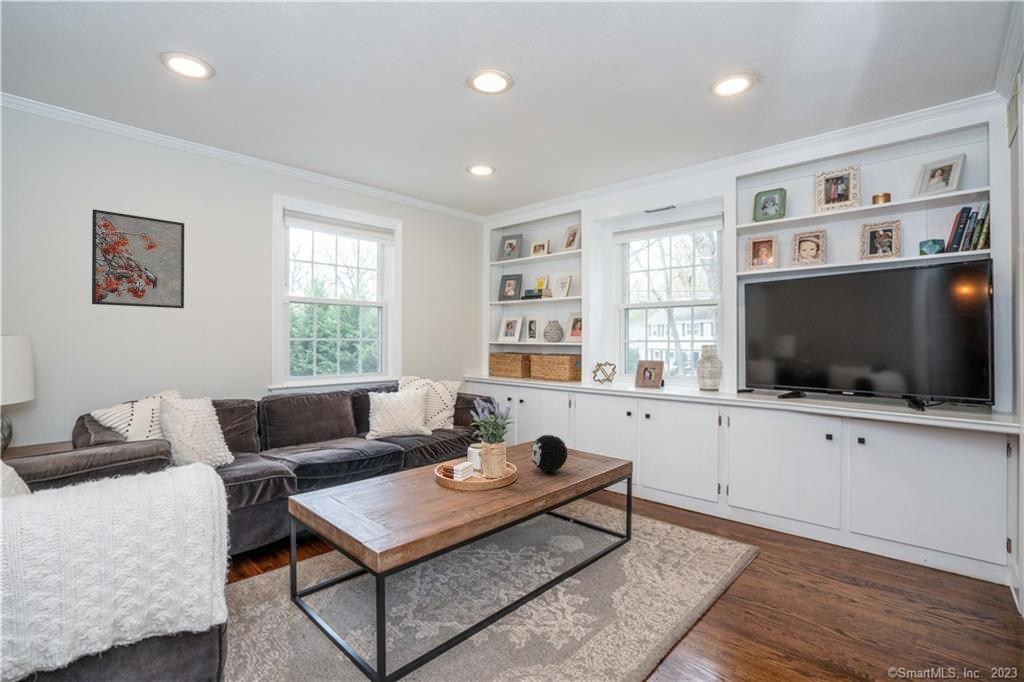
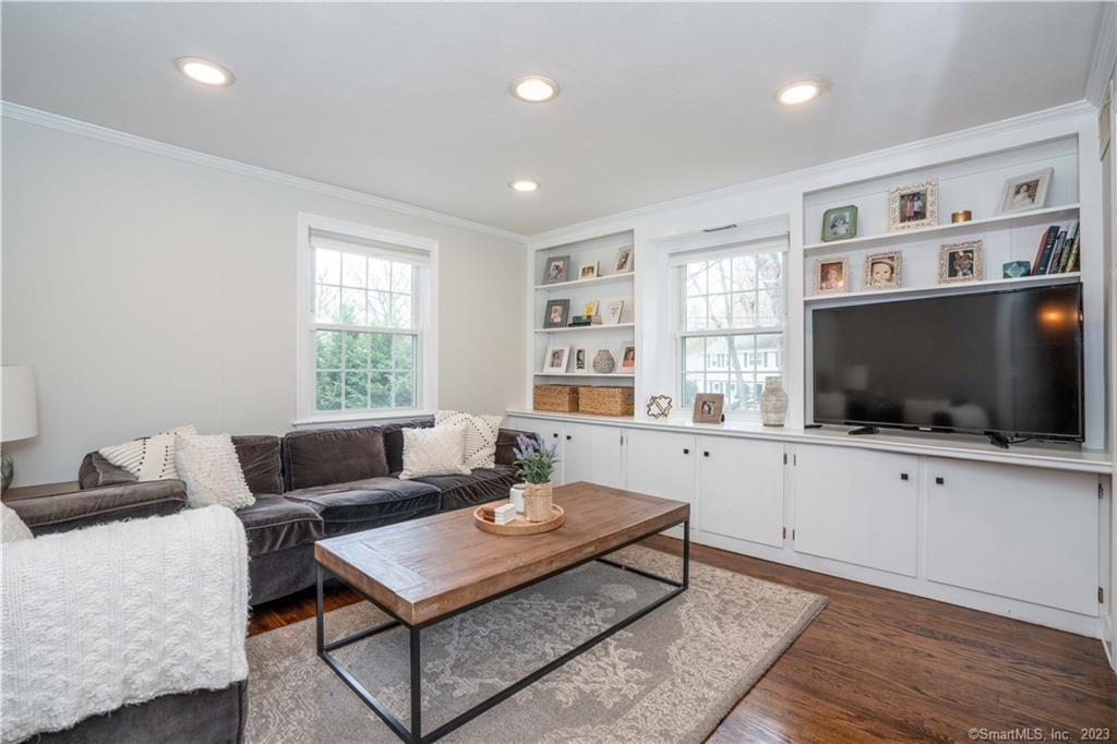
- decorative orb [530,434,569,473]
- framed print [91,208,185,309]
